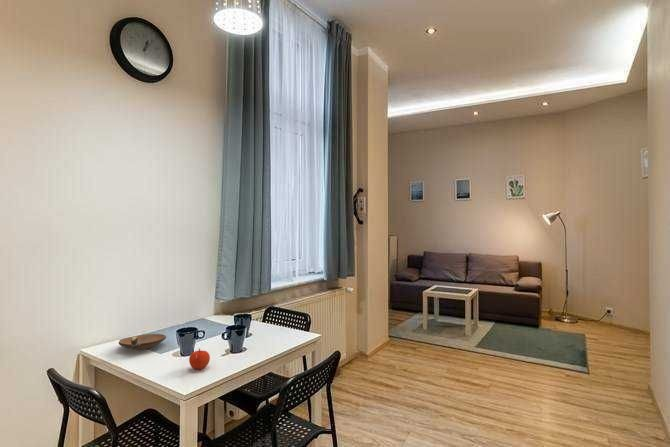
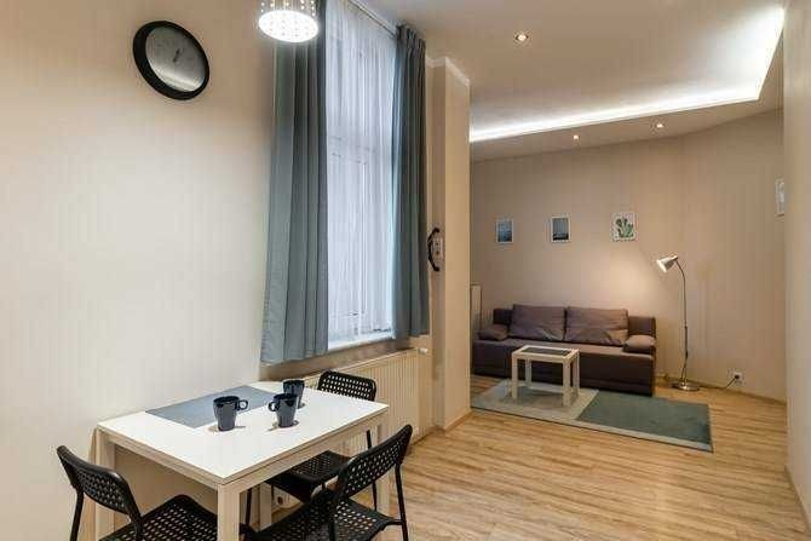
- apple [188,347,211,371]
- bowl [118,333,167,351]
